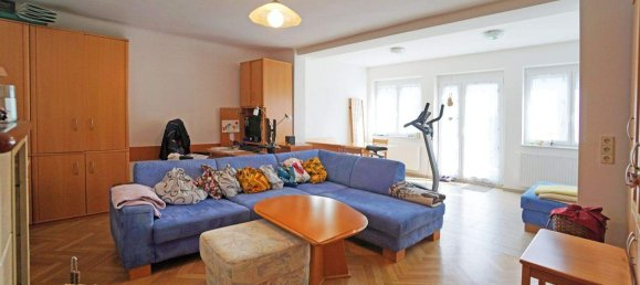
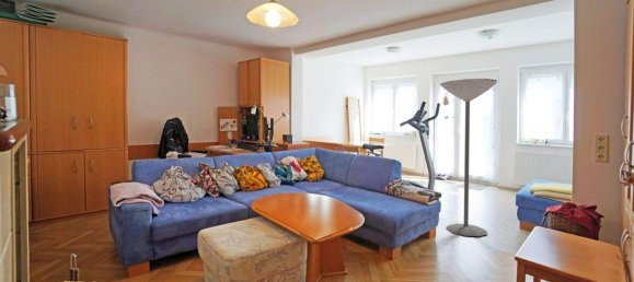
+ floor lamp [439,78,498,237]
